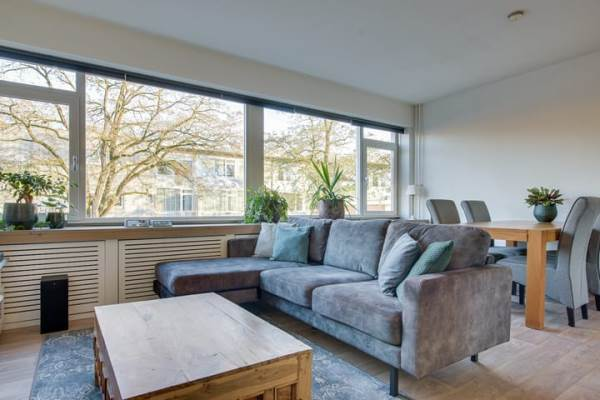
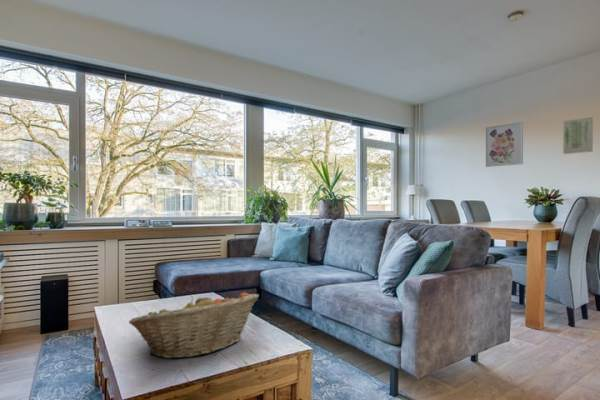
+ wall art [562,116,594,155]
+ wall art [485,121,524,168]
+ fruit basket [128,292,260,359]
